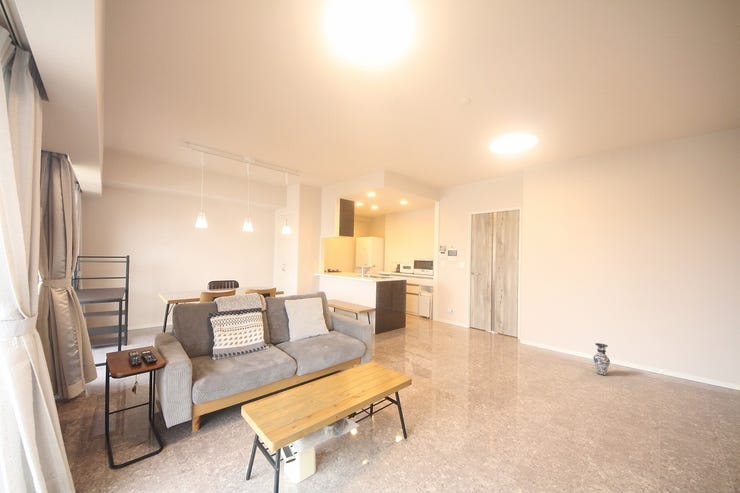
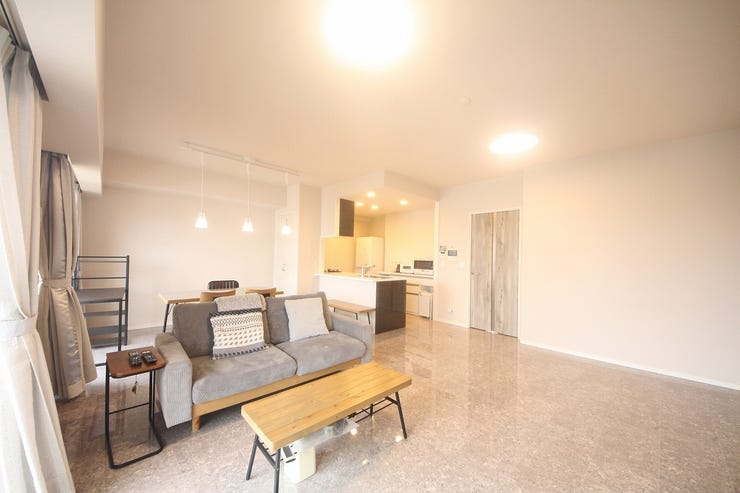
- vase [592,342,611,376]
